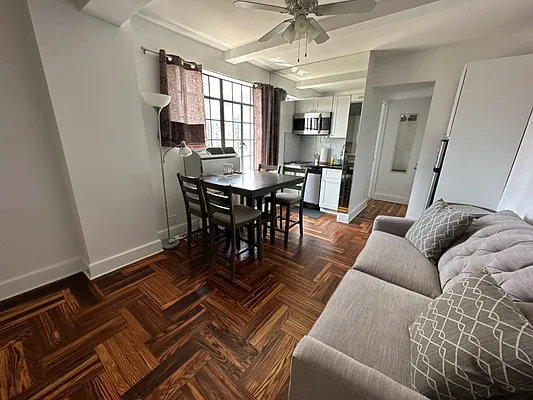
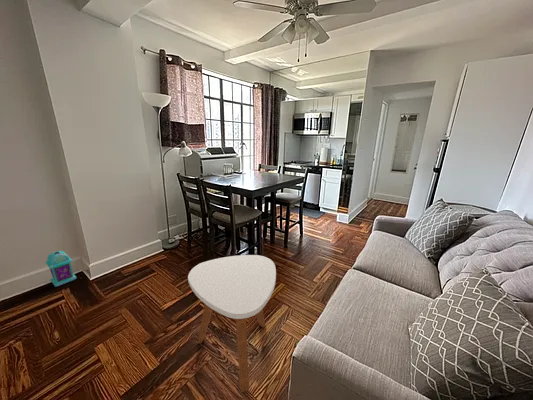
+ side table [187,254,277,394]
+ lantern [45,250,78,288]
